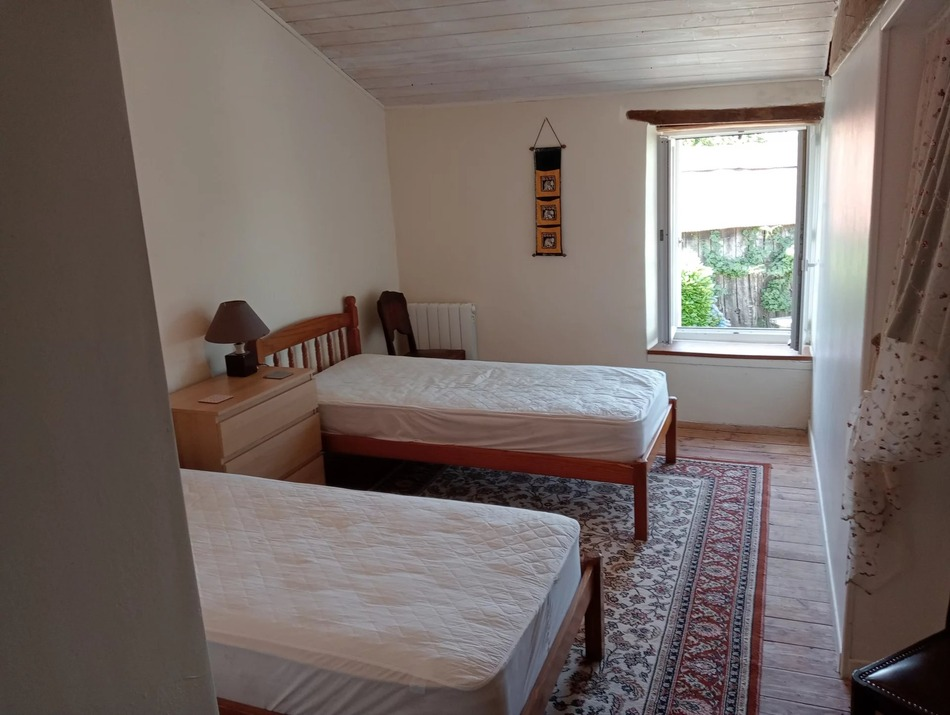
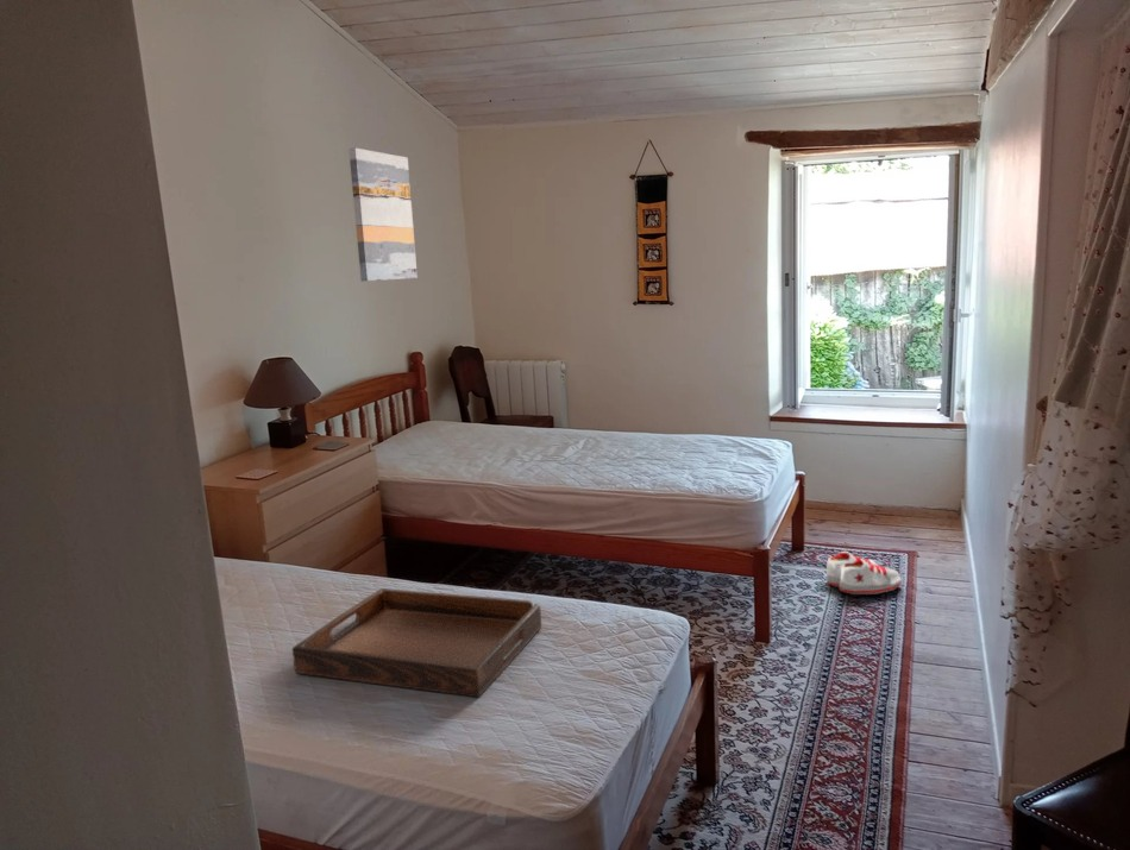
+ wall art [347,146,419,283]
+ serving tray [291,587,542,698]
+ shoe [825,550,903,596]
